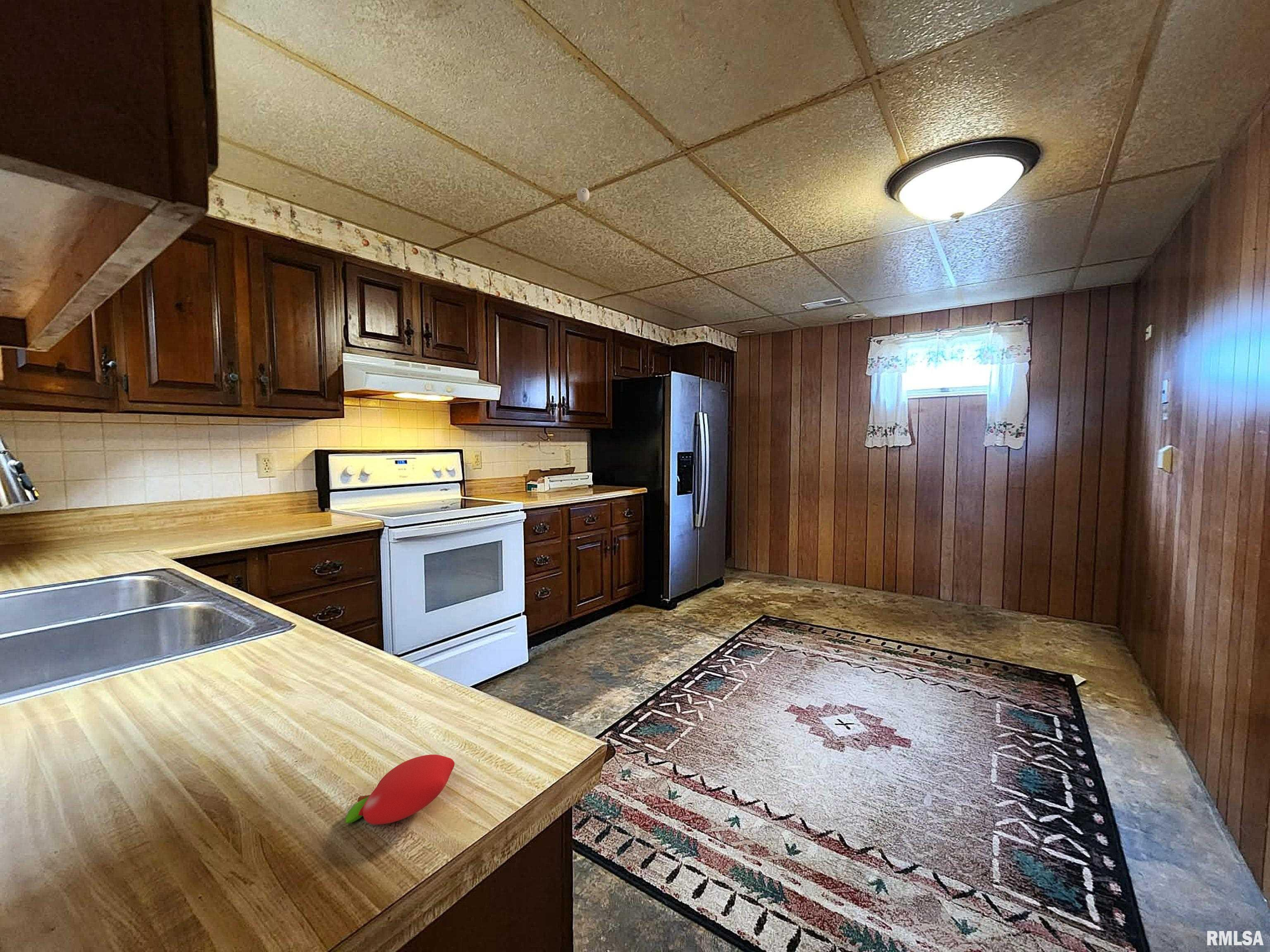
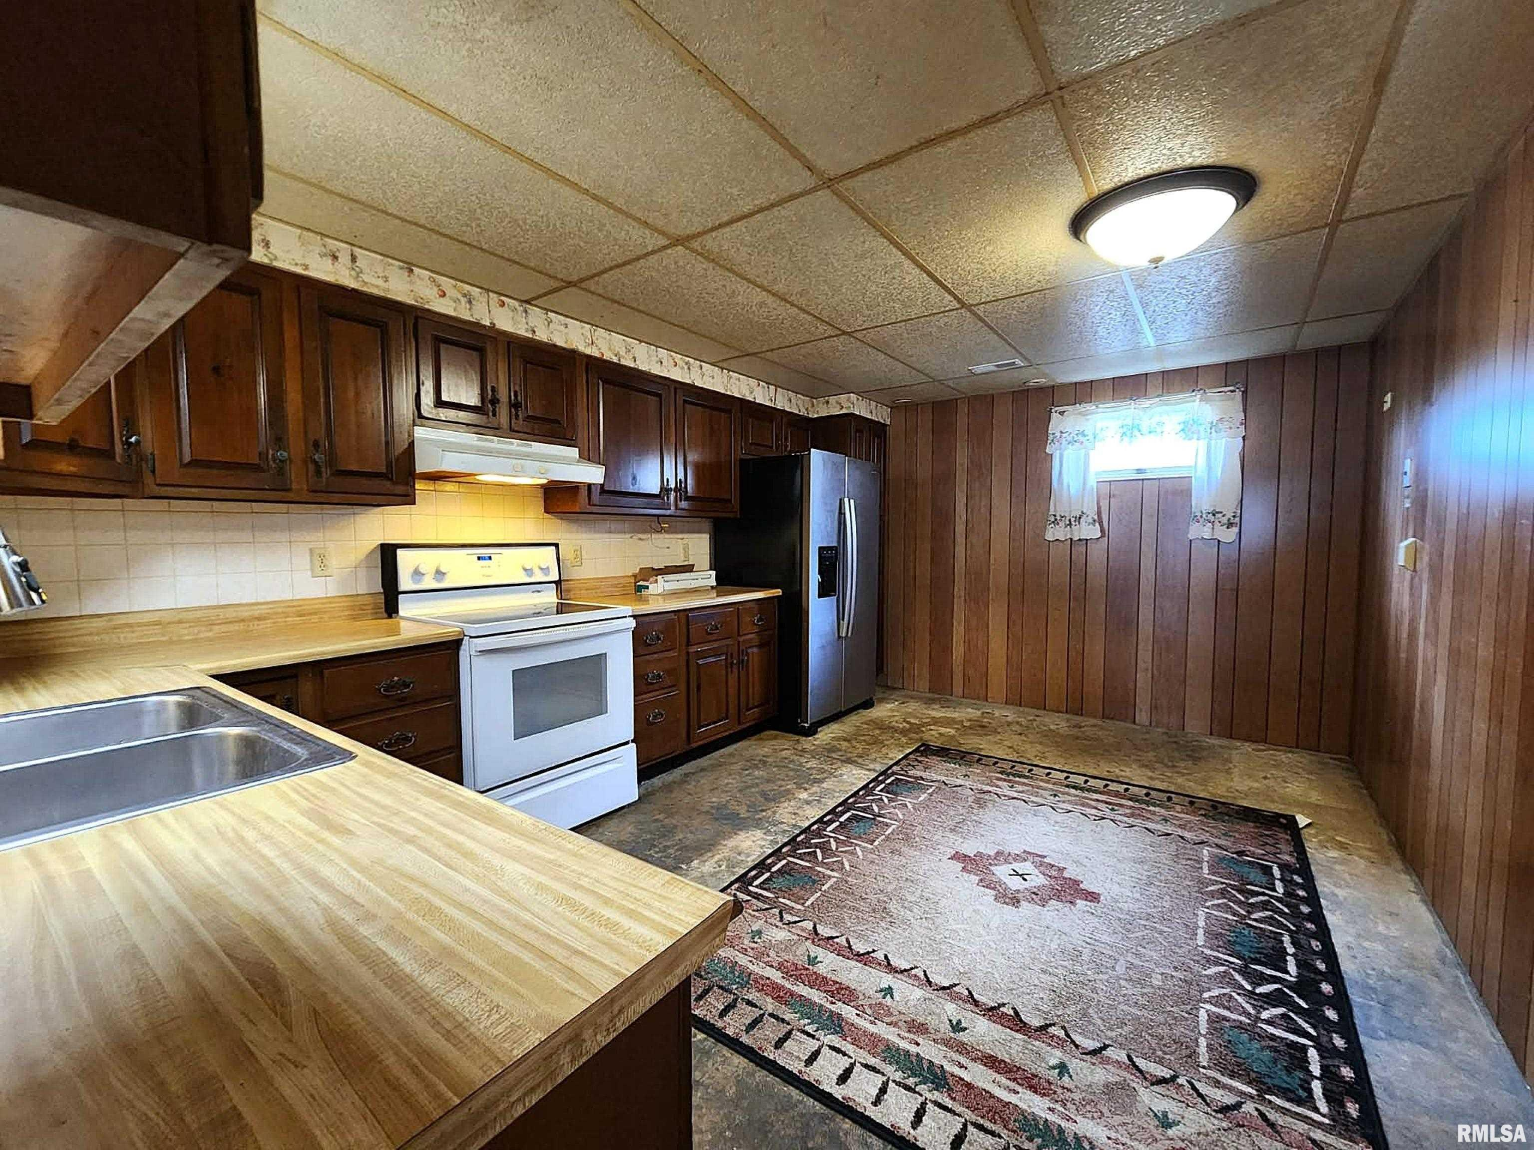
- eyeball [576,187,590,202]
- fruit [345,754,455,825]
